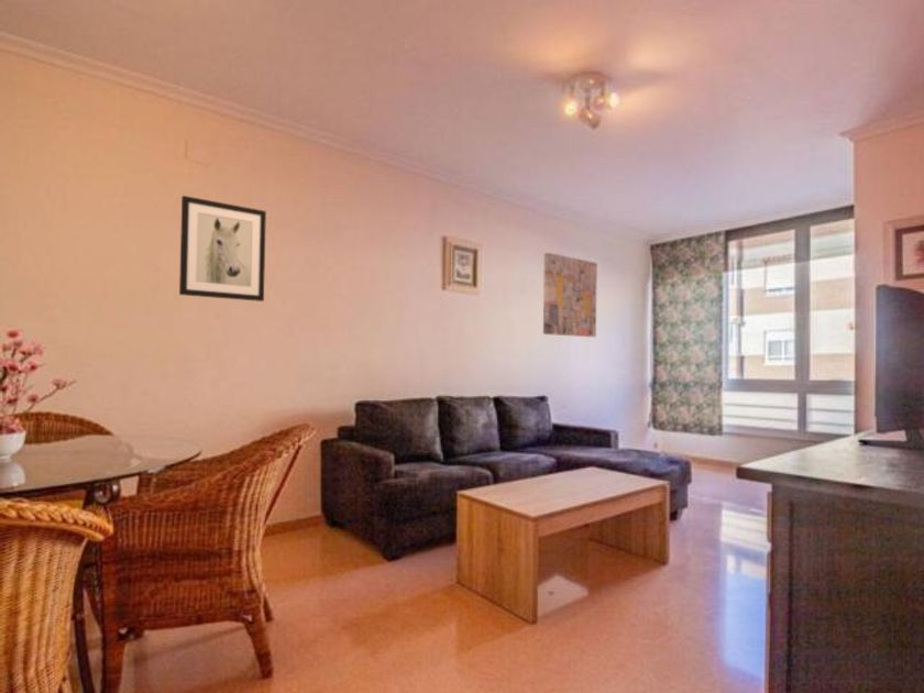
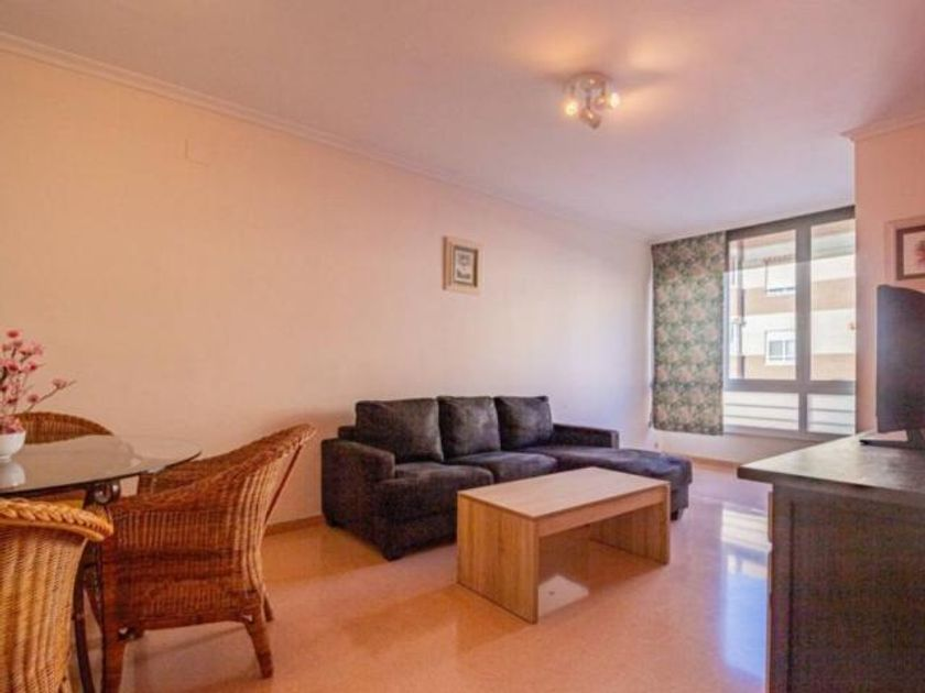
- wall art [178,195,267,302]
- wall art [542,252,598,338]
